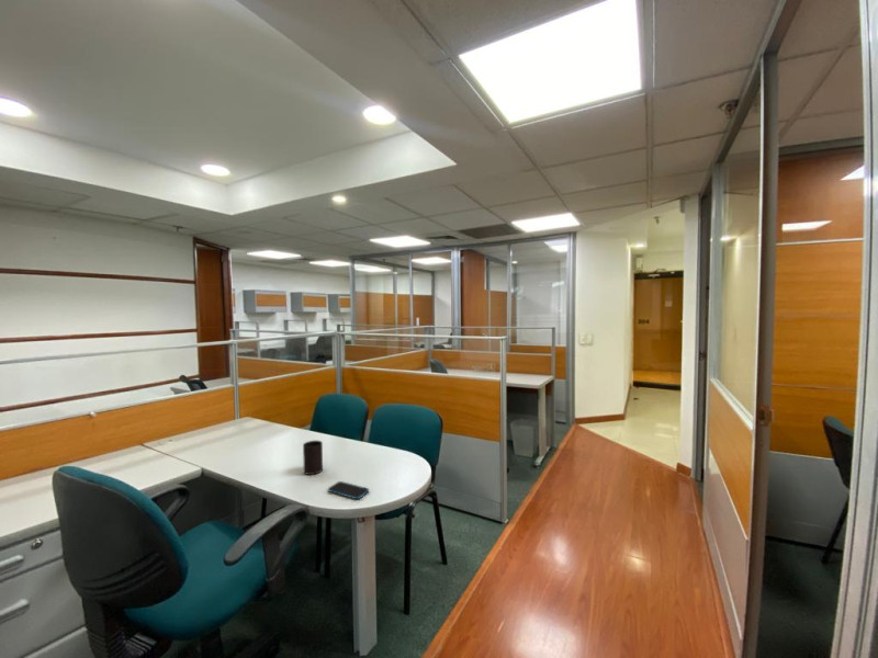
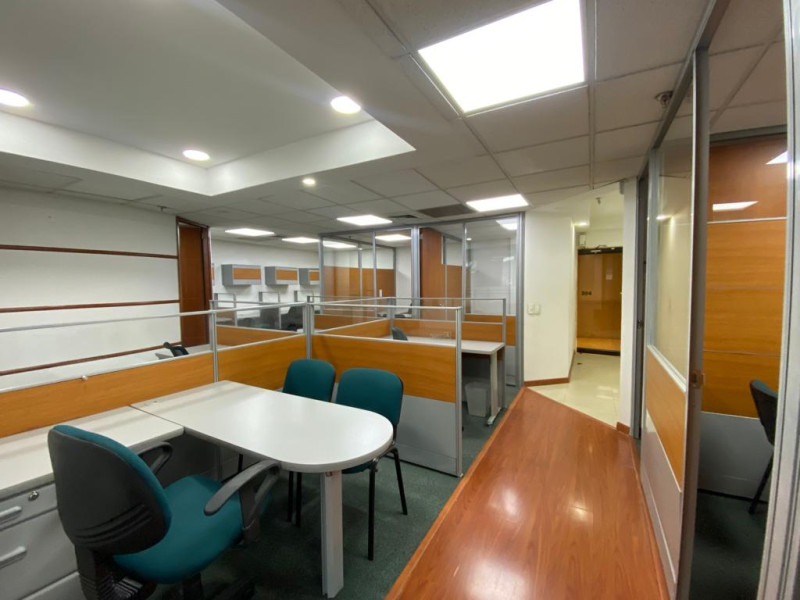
- smartphone [327,480,370,500]
- cup [302,440,324,476]
